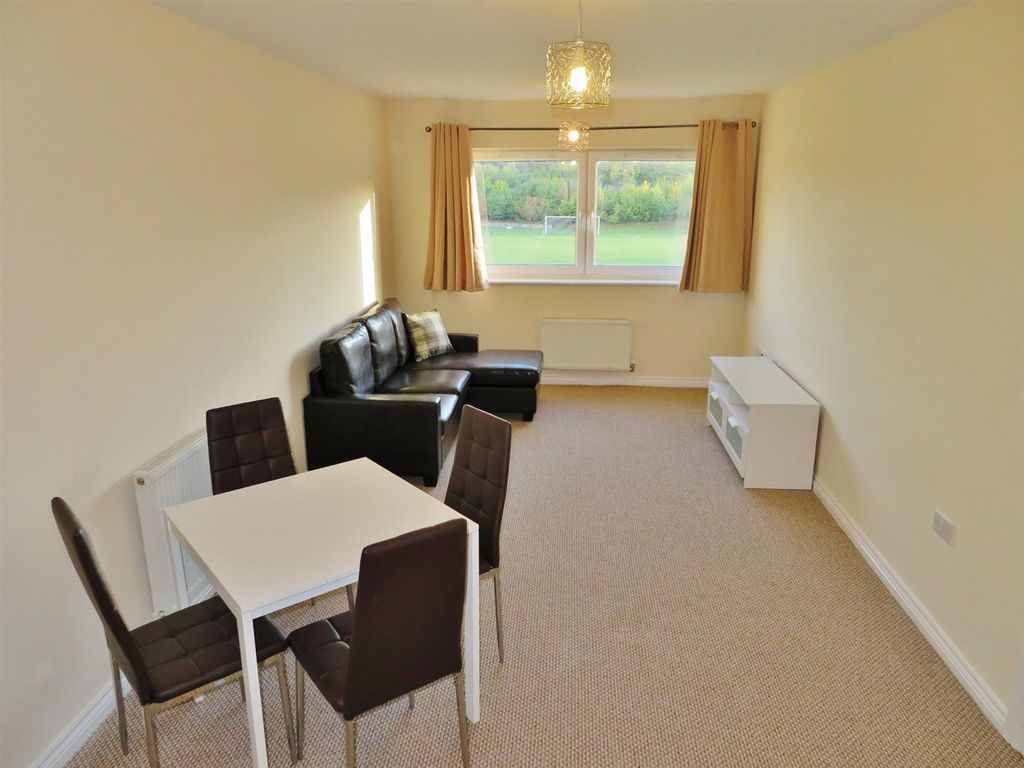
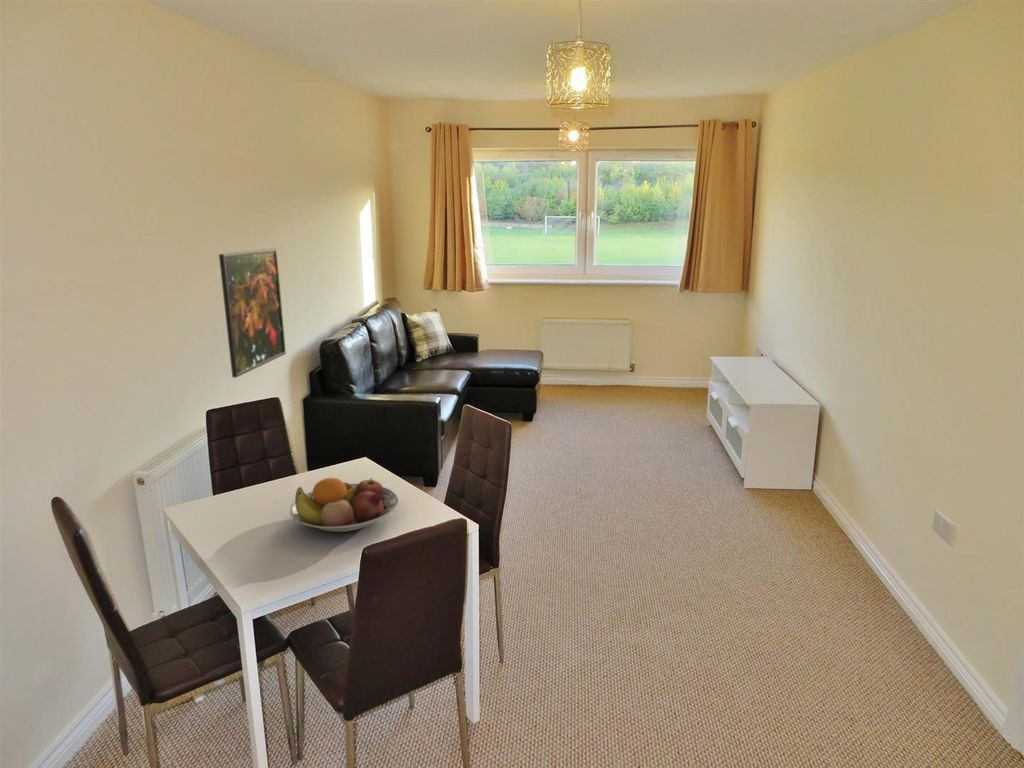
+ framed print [218,247,287,379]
+ fruit bowl [289,477,400,533]
